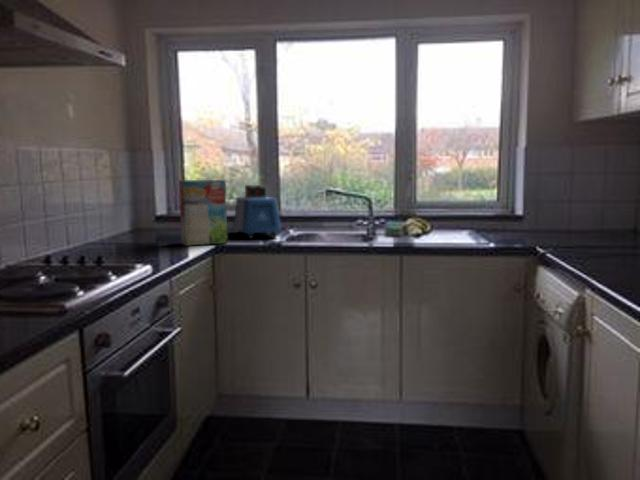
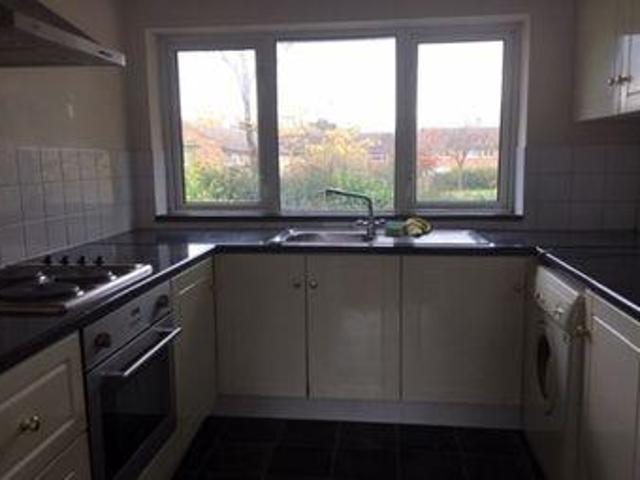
- cereal box [178,179,229,247]
- toaster [232,184,282,239]
